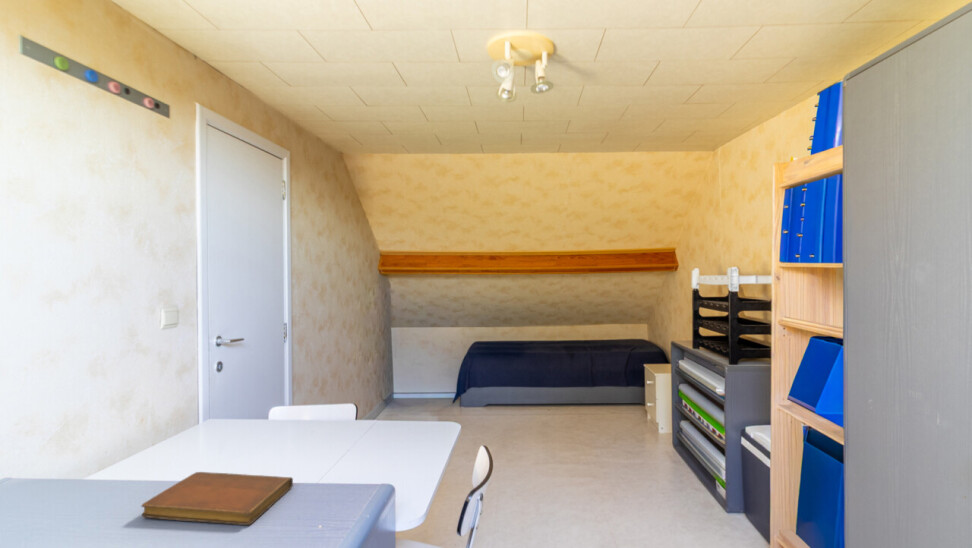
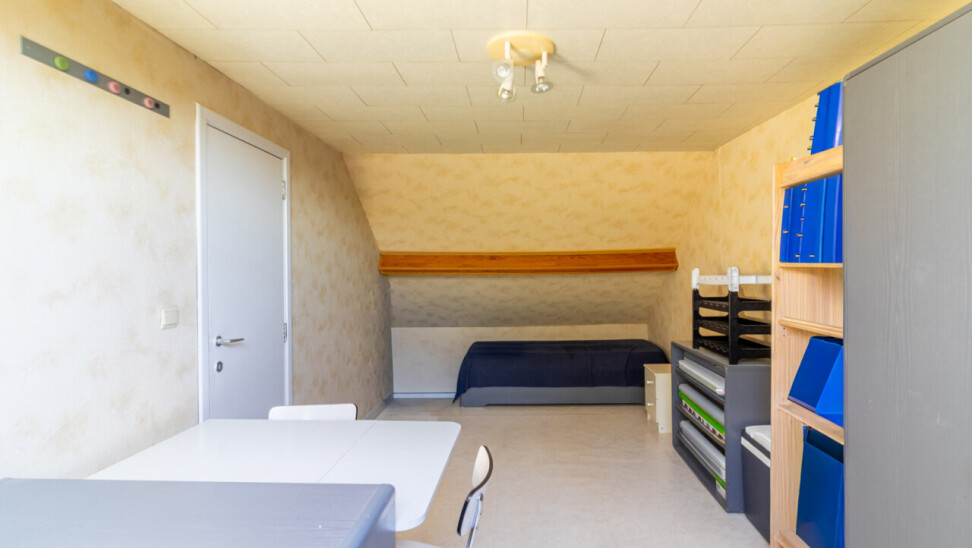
- notebook [140,471,294,526]
